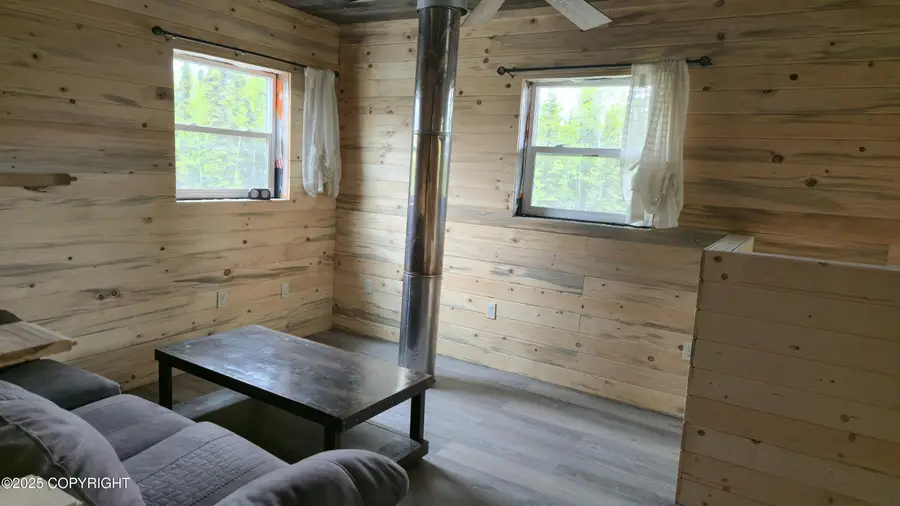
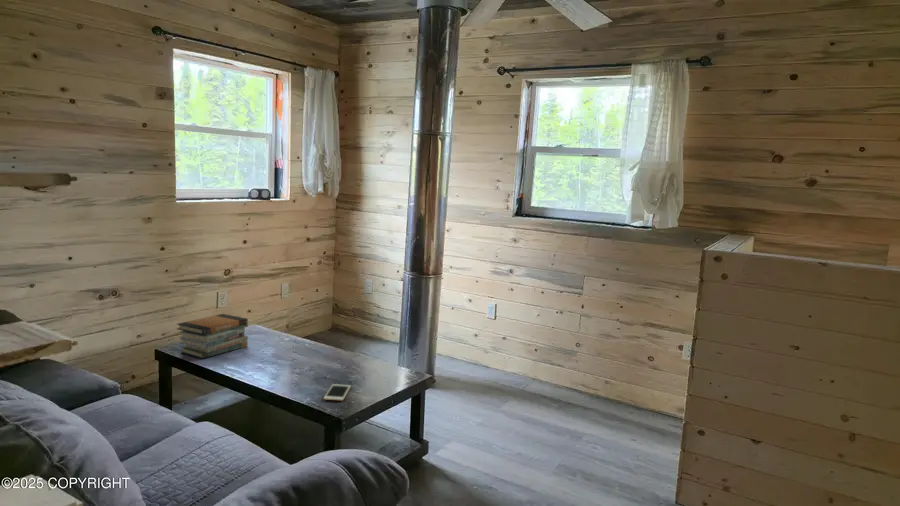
+ cell phone [323,383,352,402]
+ book stack [176,313,249,359]
